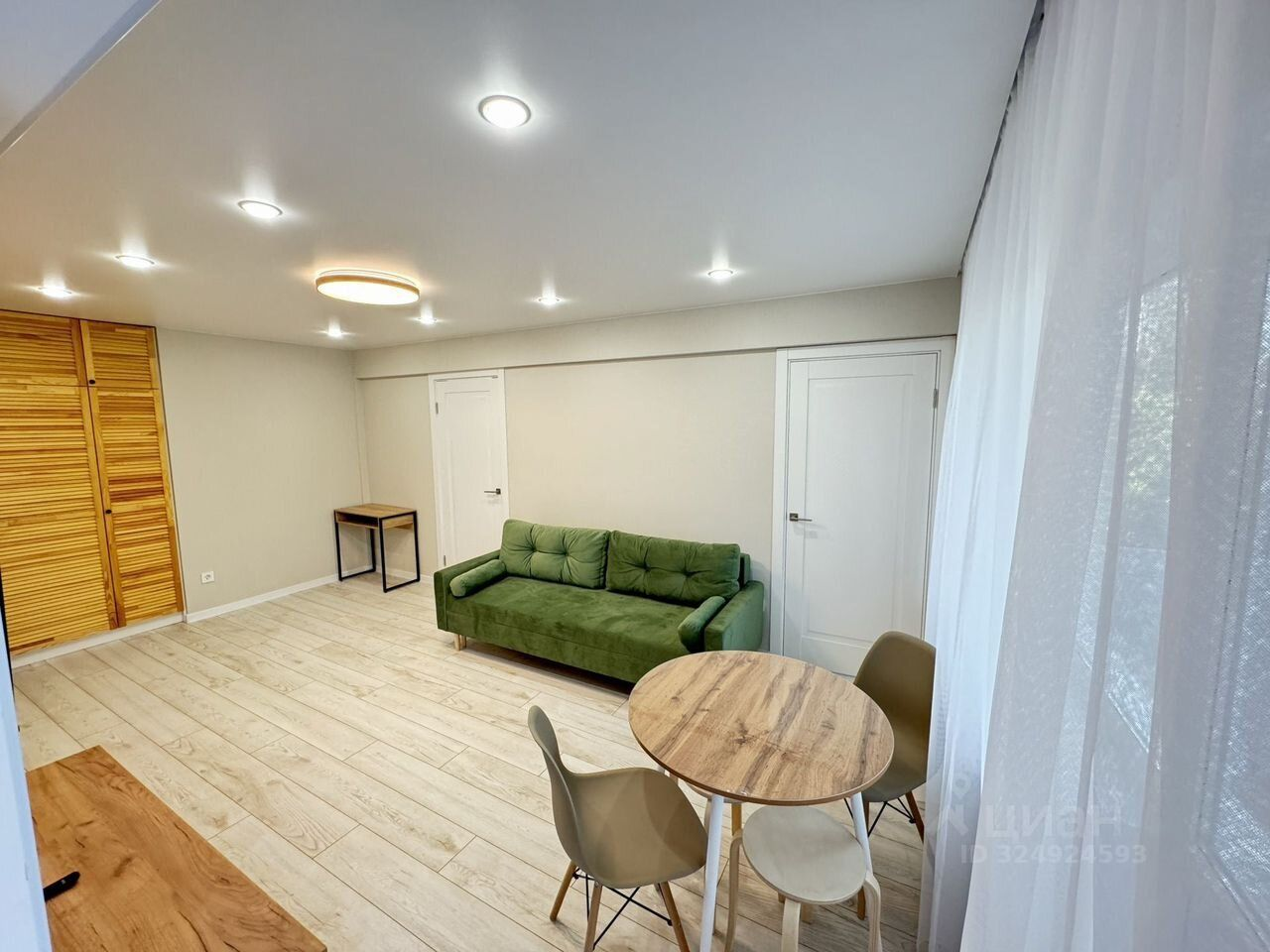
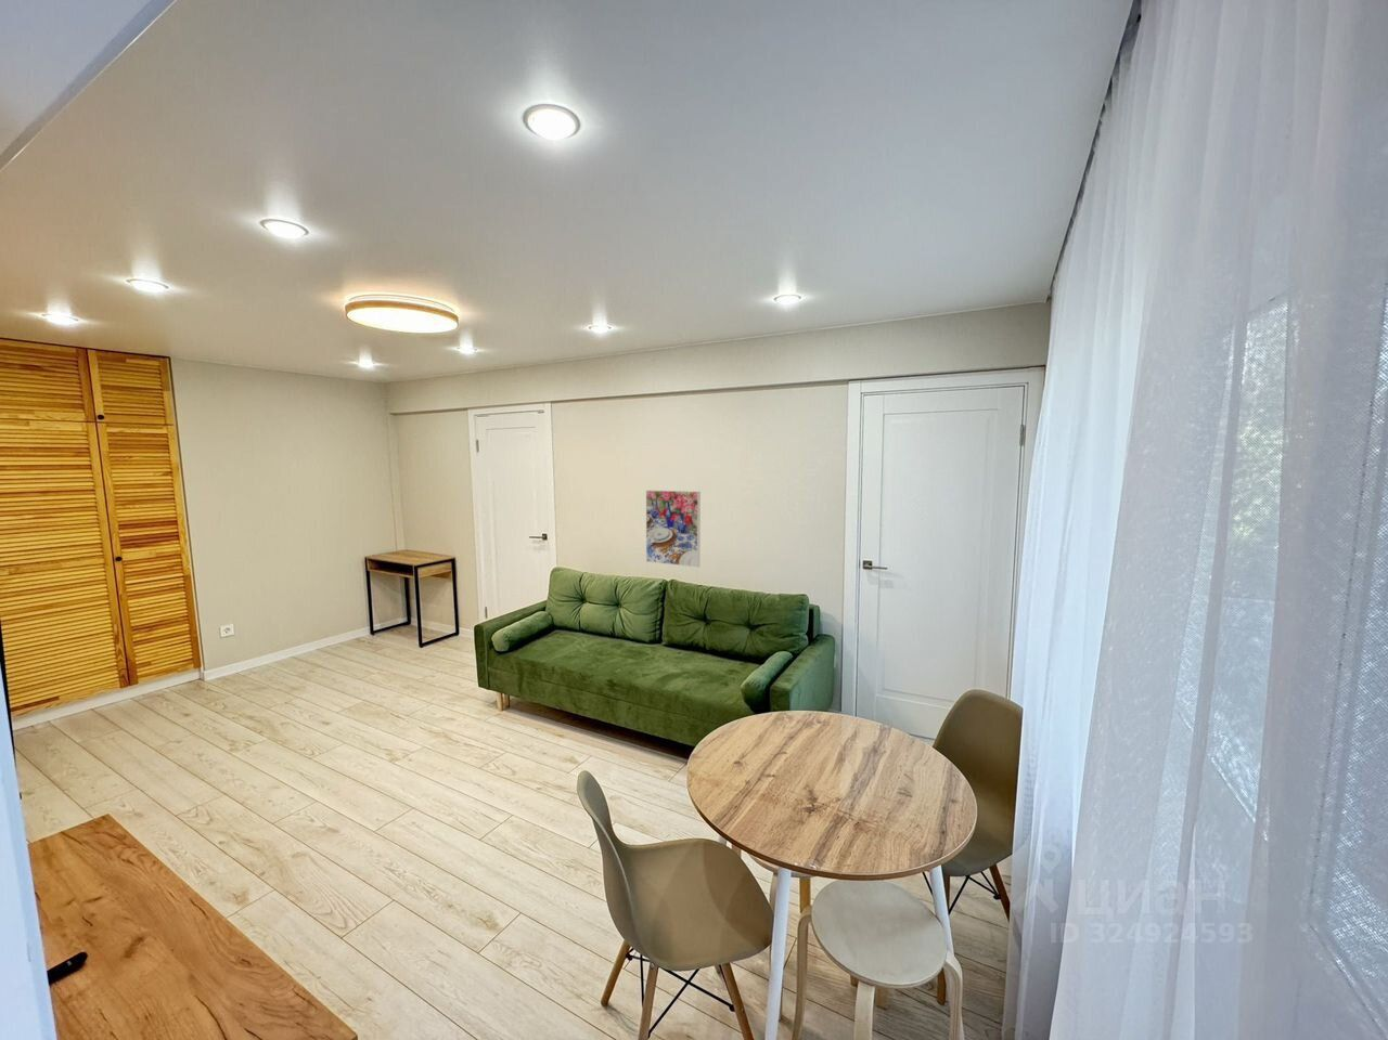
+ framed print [645,489,702,568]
